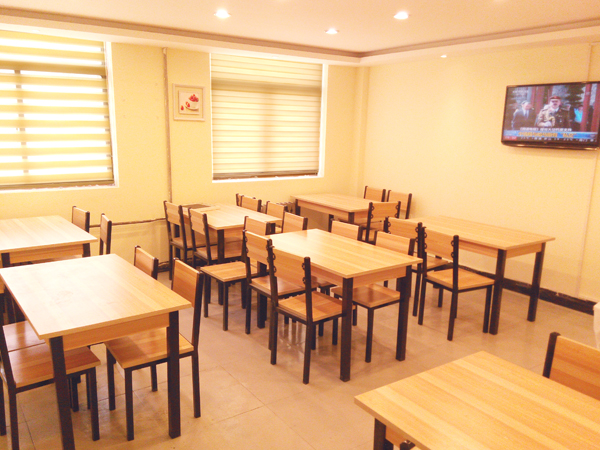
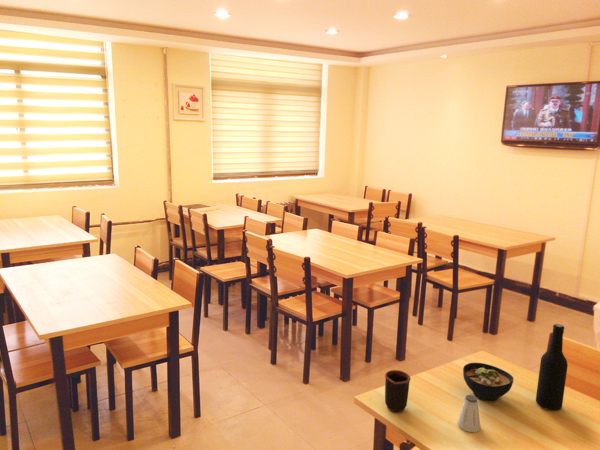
+ mug [384,369,411,413]
+ bowl [462,362,514,403]
+ bottle [535,323,569,412]
+ saltshaker [456,394,481,433]
